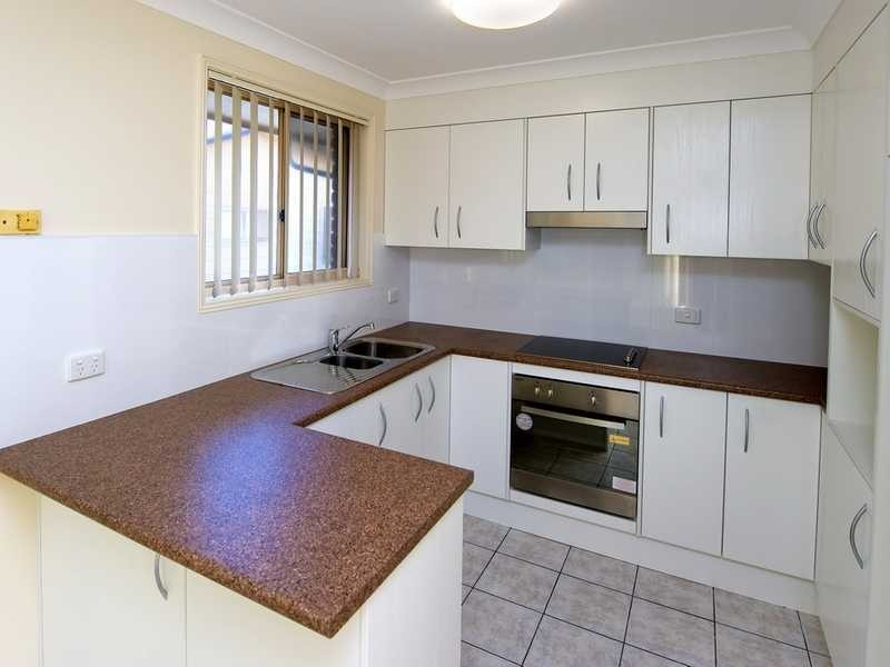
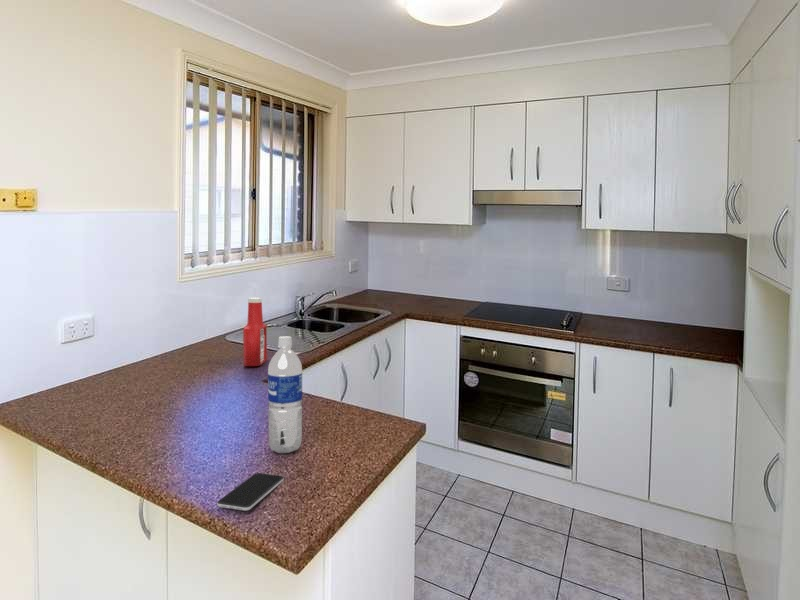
+ soap bottle [242,297,268,367]
+ smartphone [216,472,285,512]
+ water bottle [267,335,303,454]
